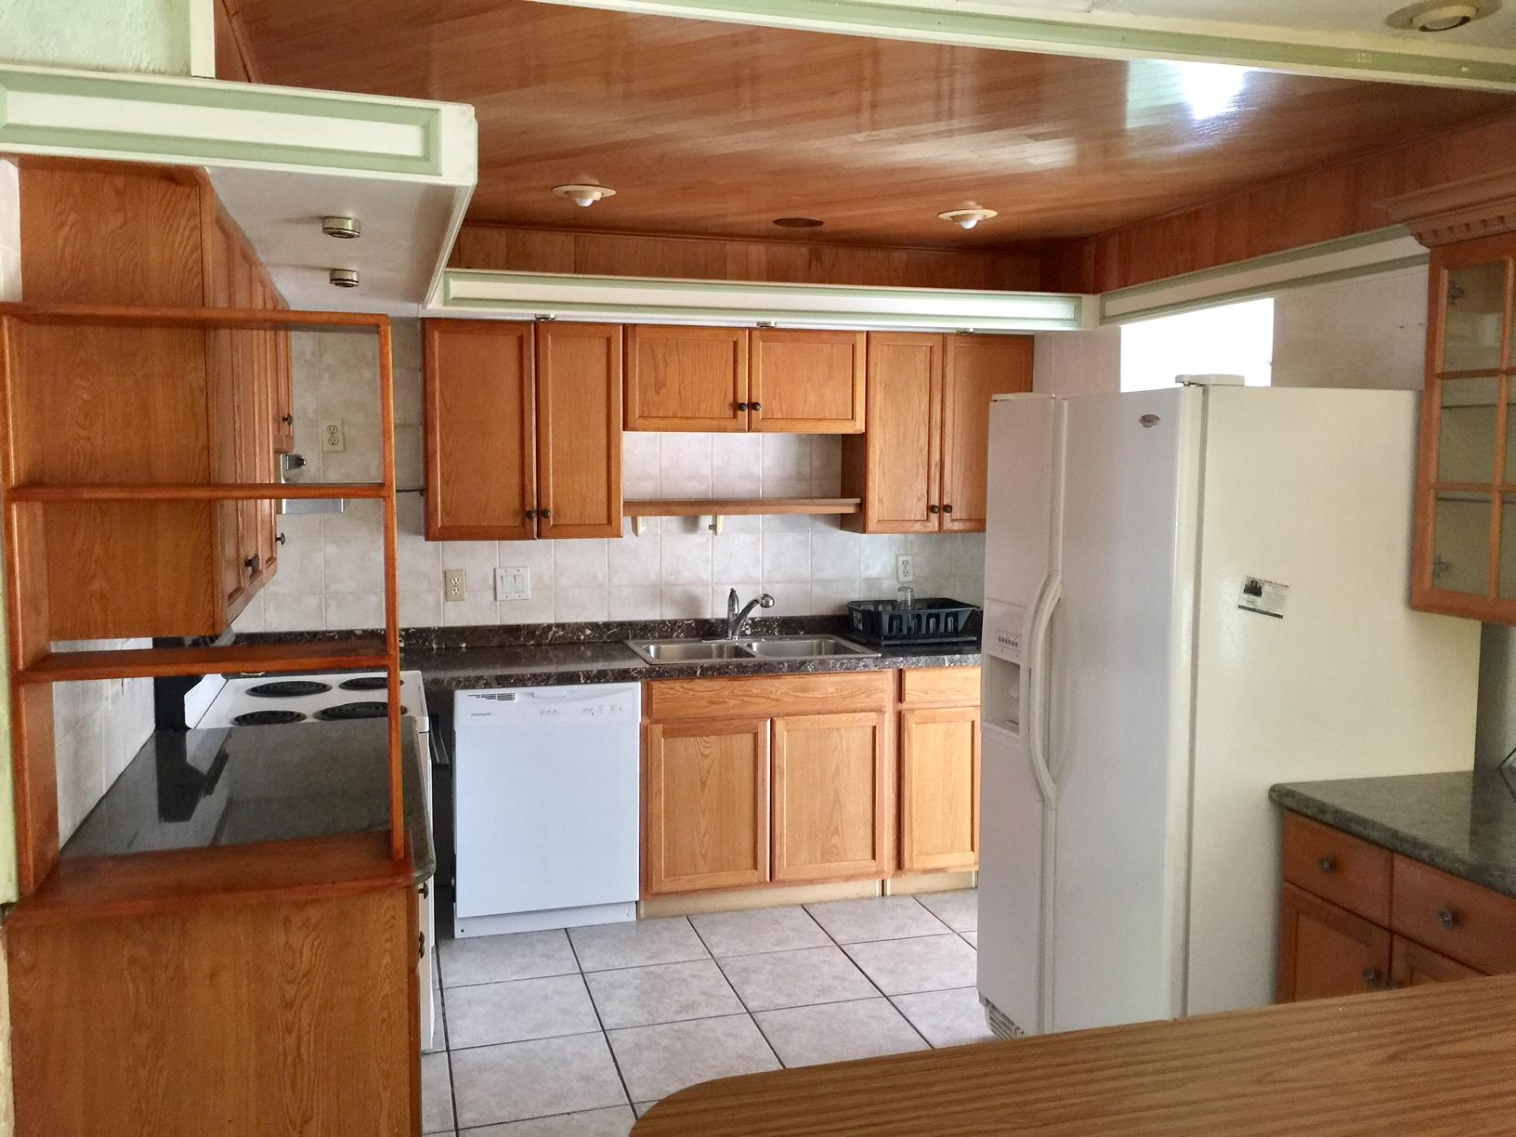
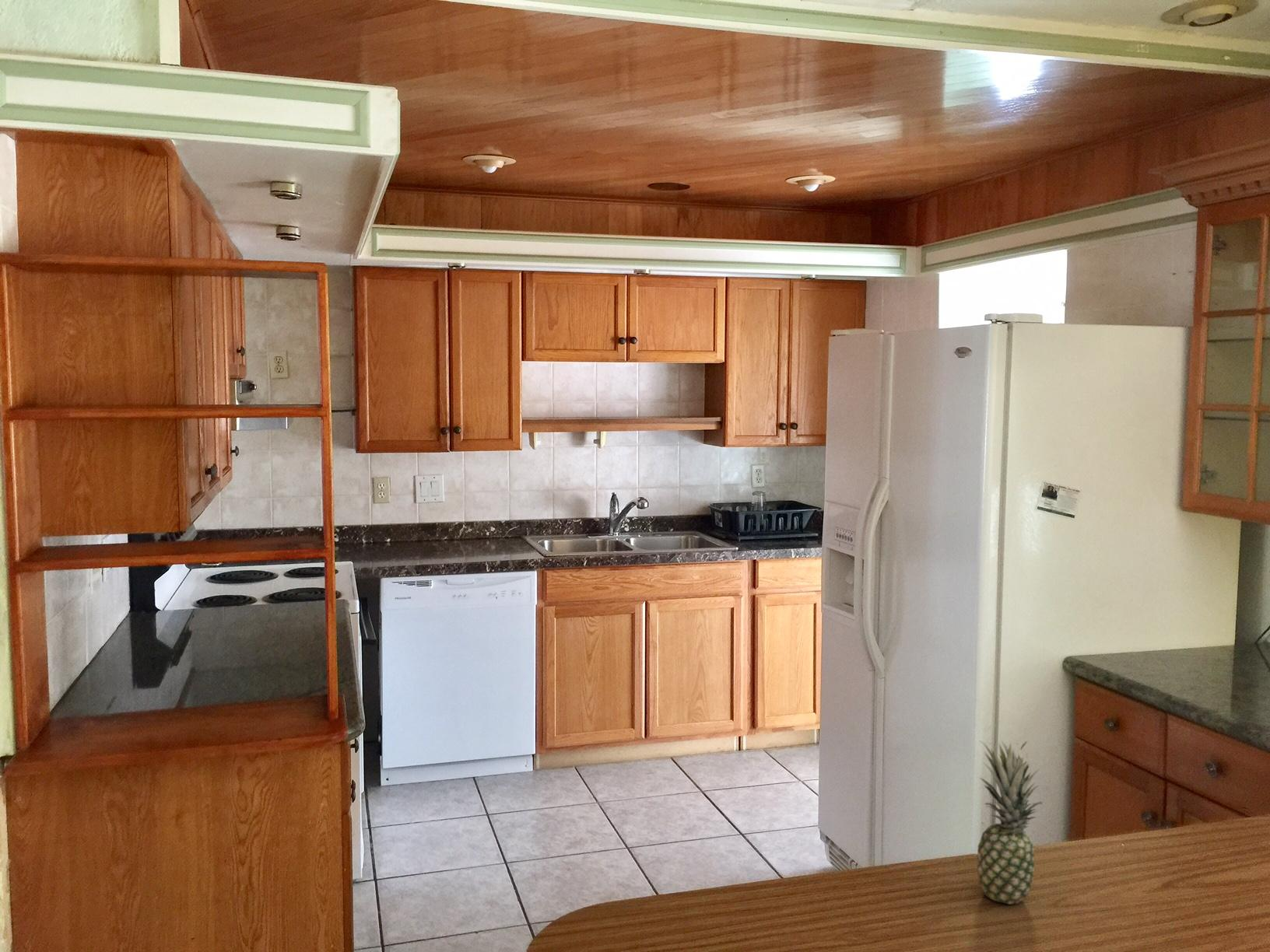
+ fruit [976,740,1044,905]
